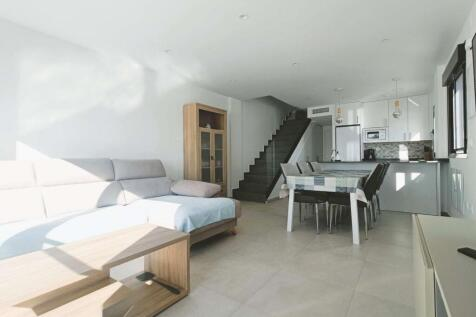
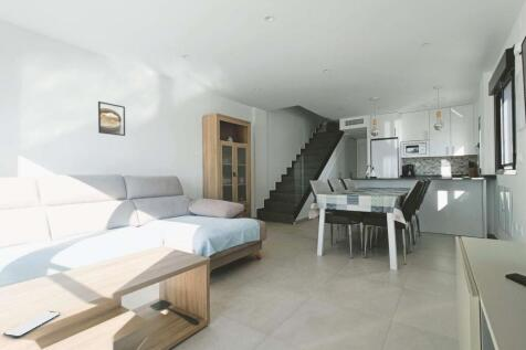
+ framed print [97,100,126,137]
+ smartphone [2,310,61,338]
